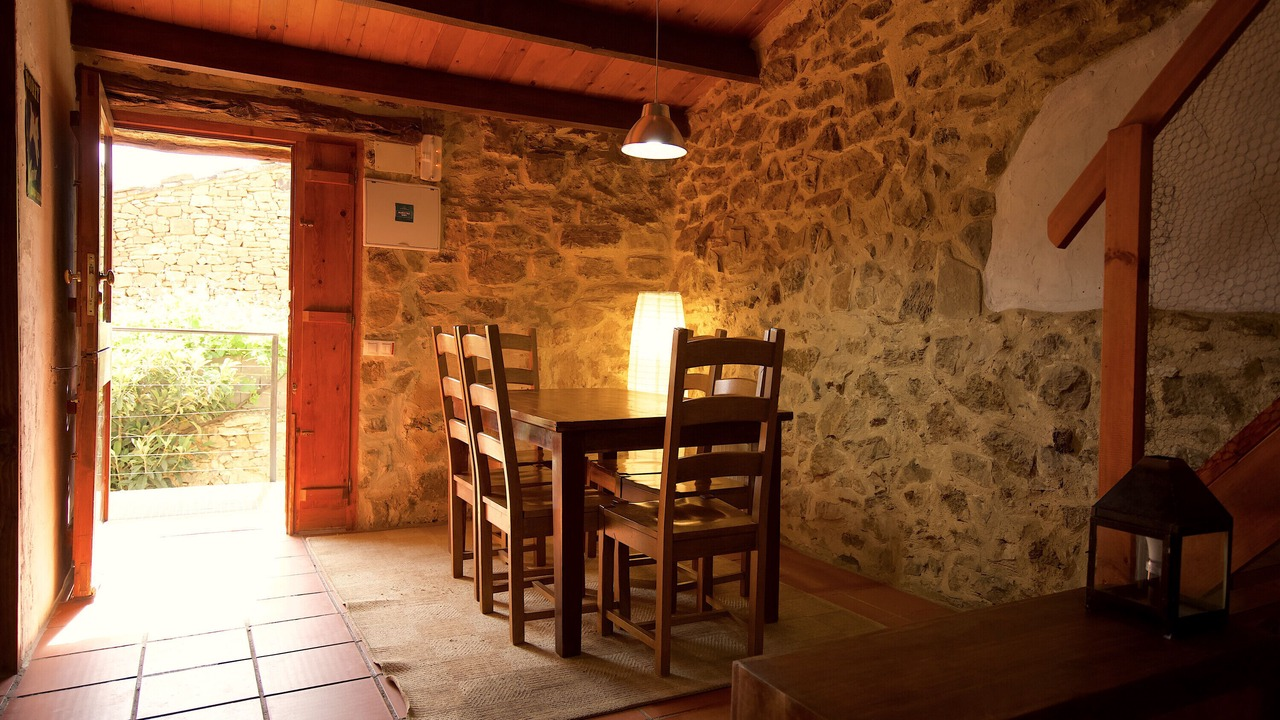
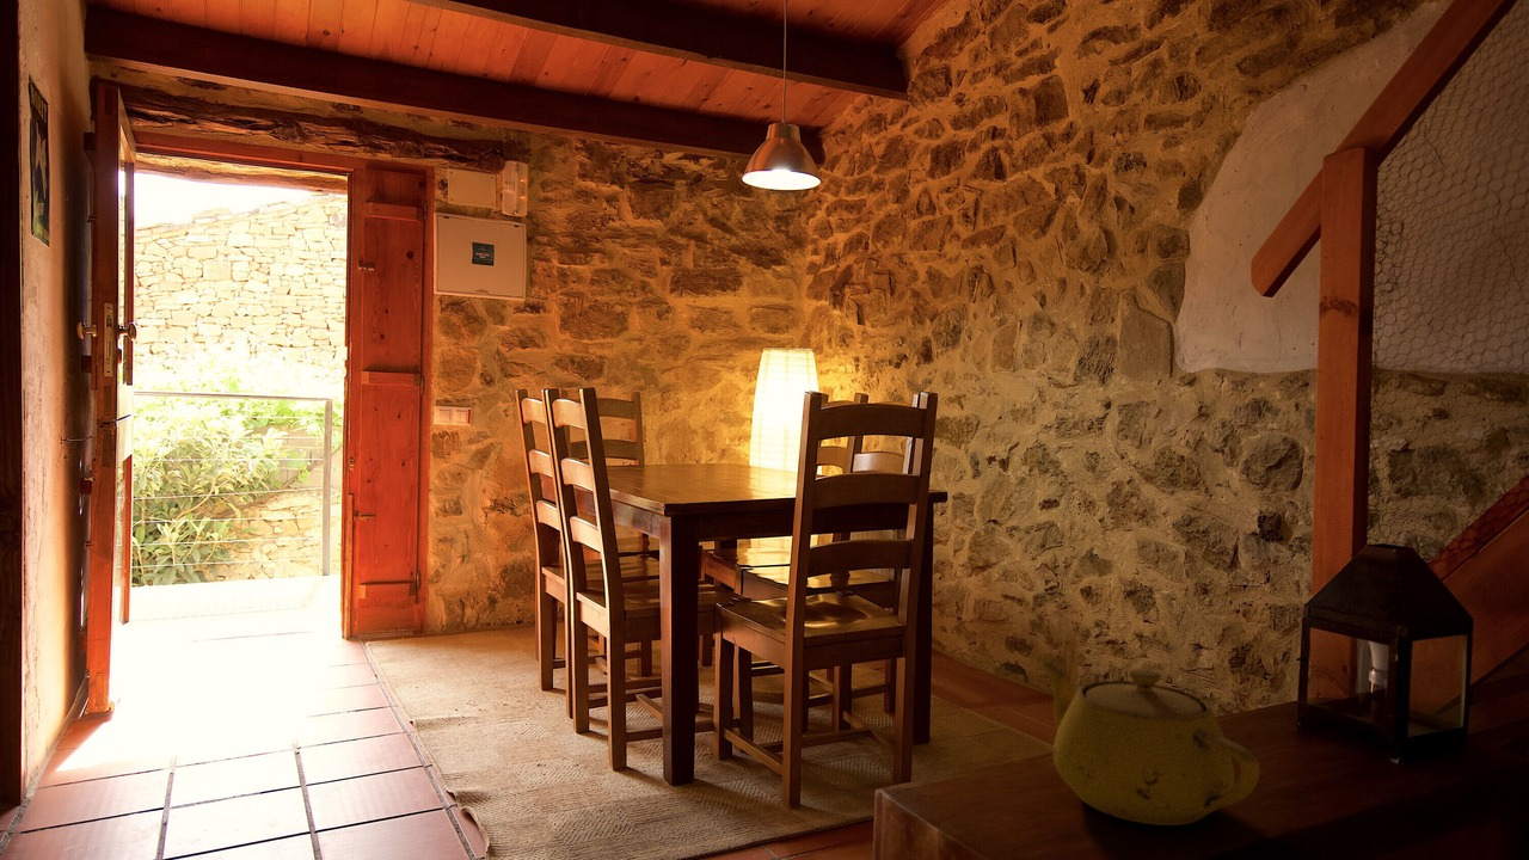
+ teapot [1039,661,1261,827]
